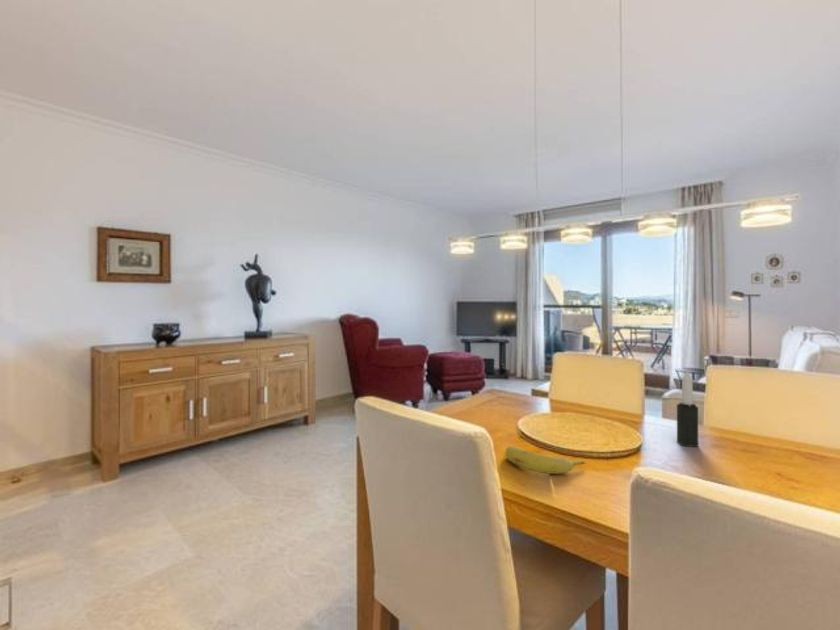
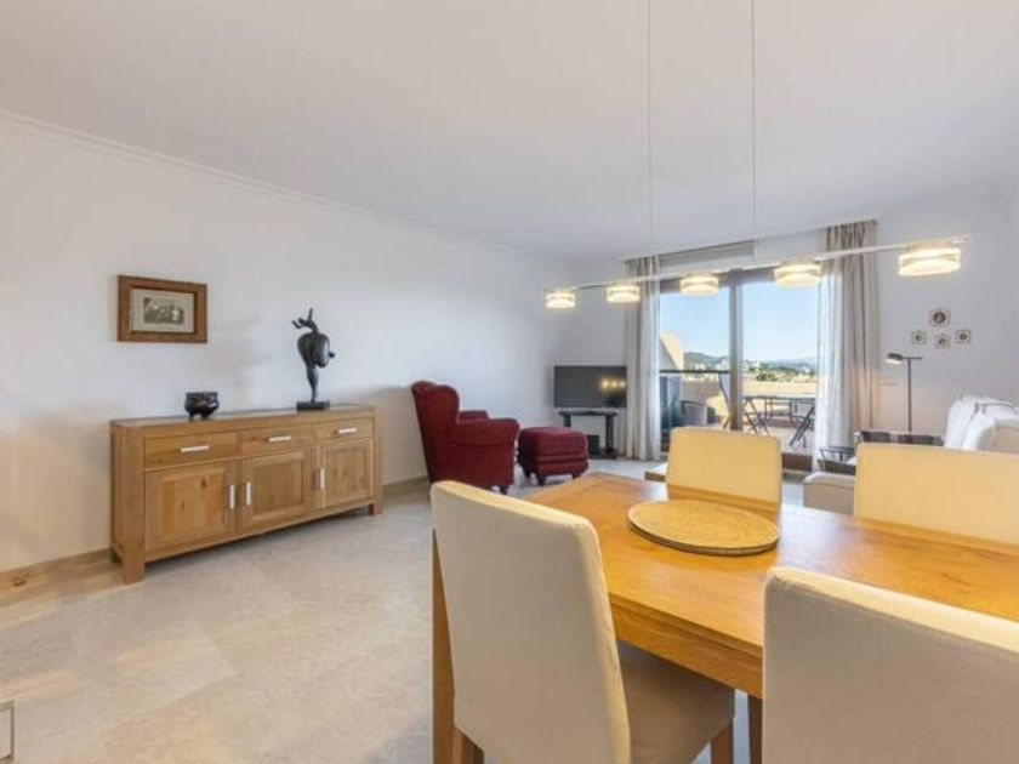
- fruit [504,445,587,475]
- candle [676,368,699,448]
